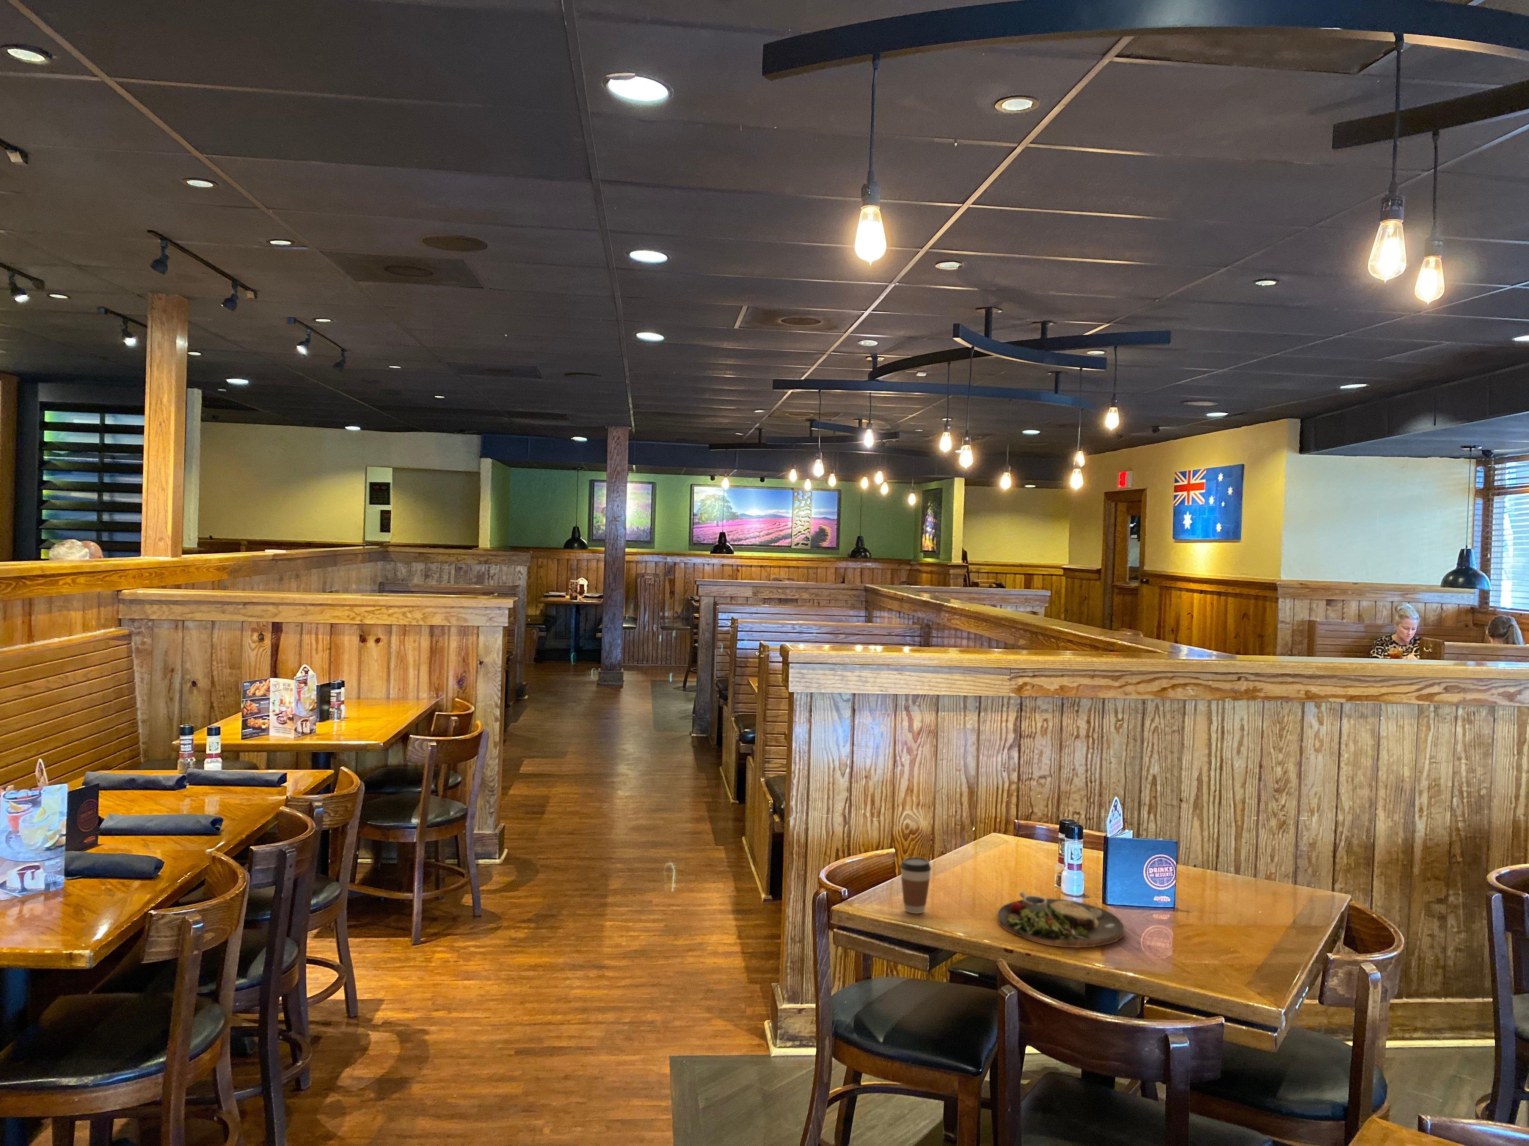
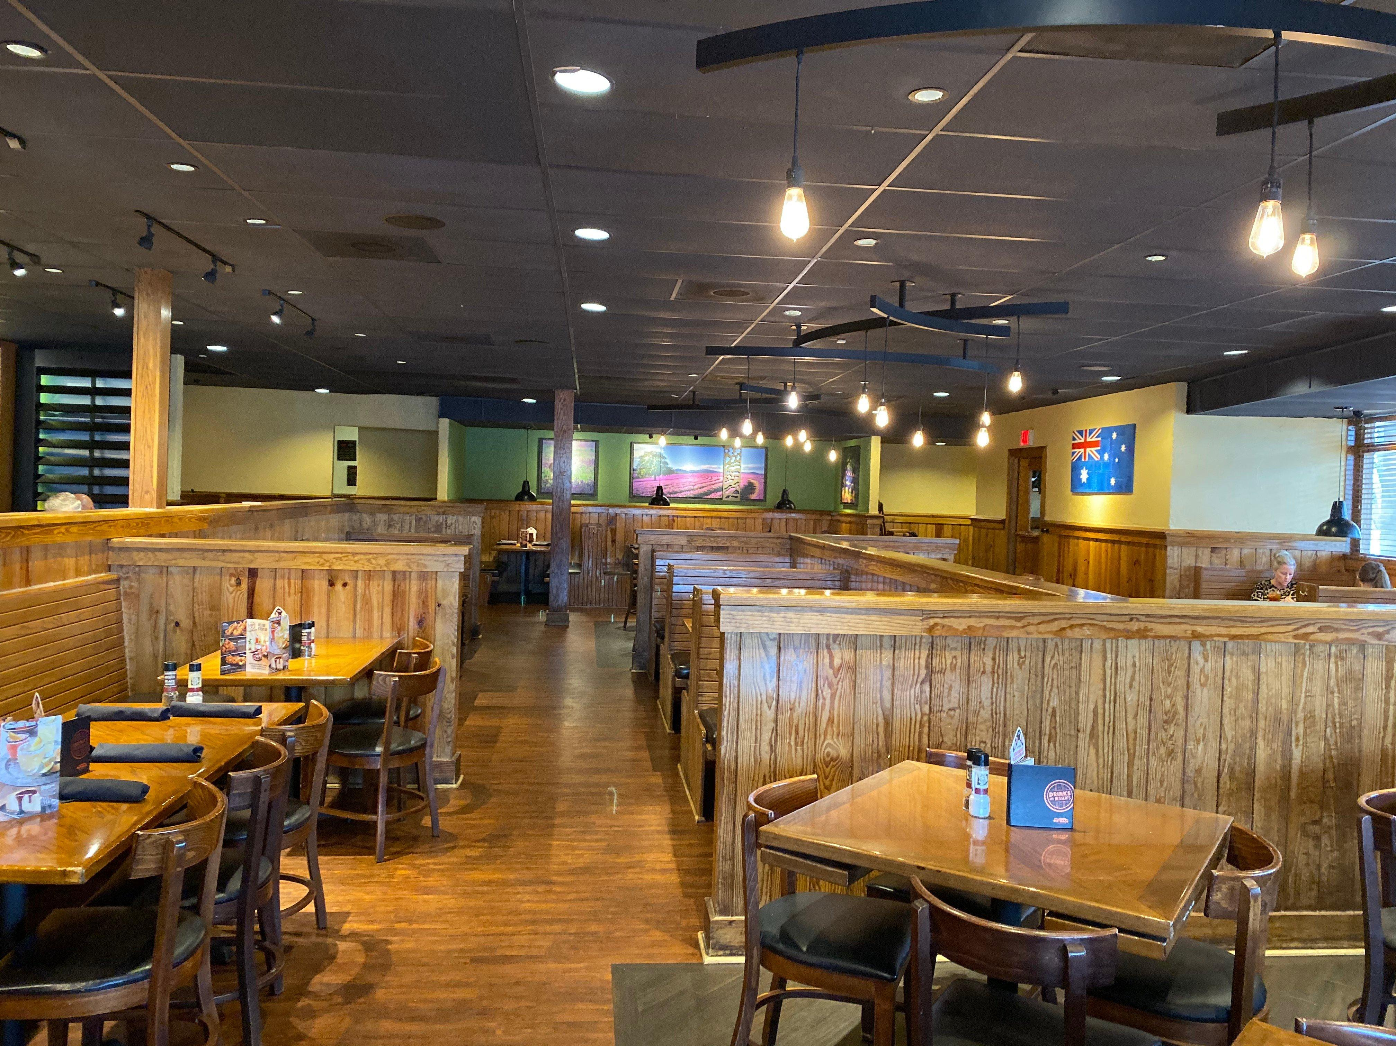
- coffee cup [899,856,932,914]
- dinner plate [997,891,1124,949]
